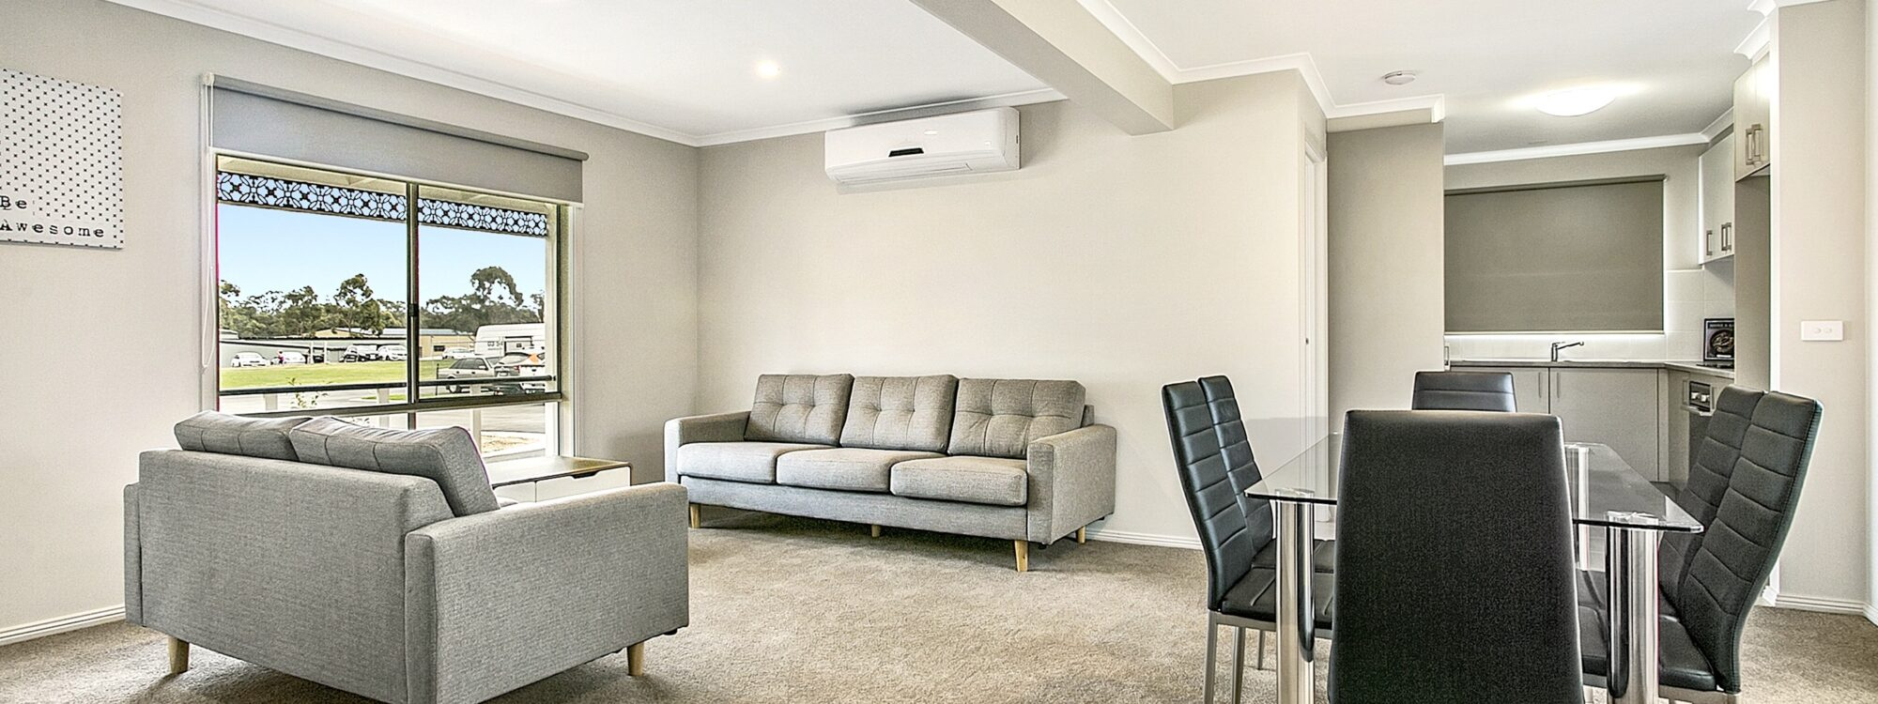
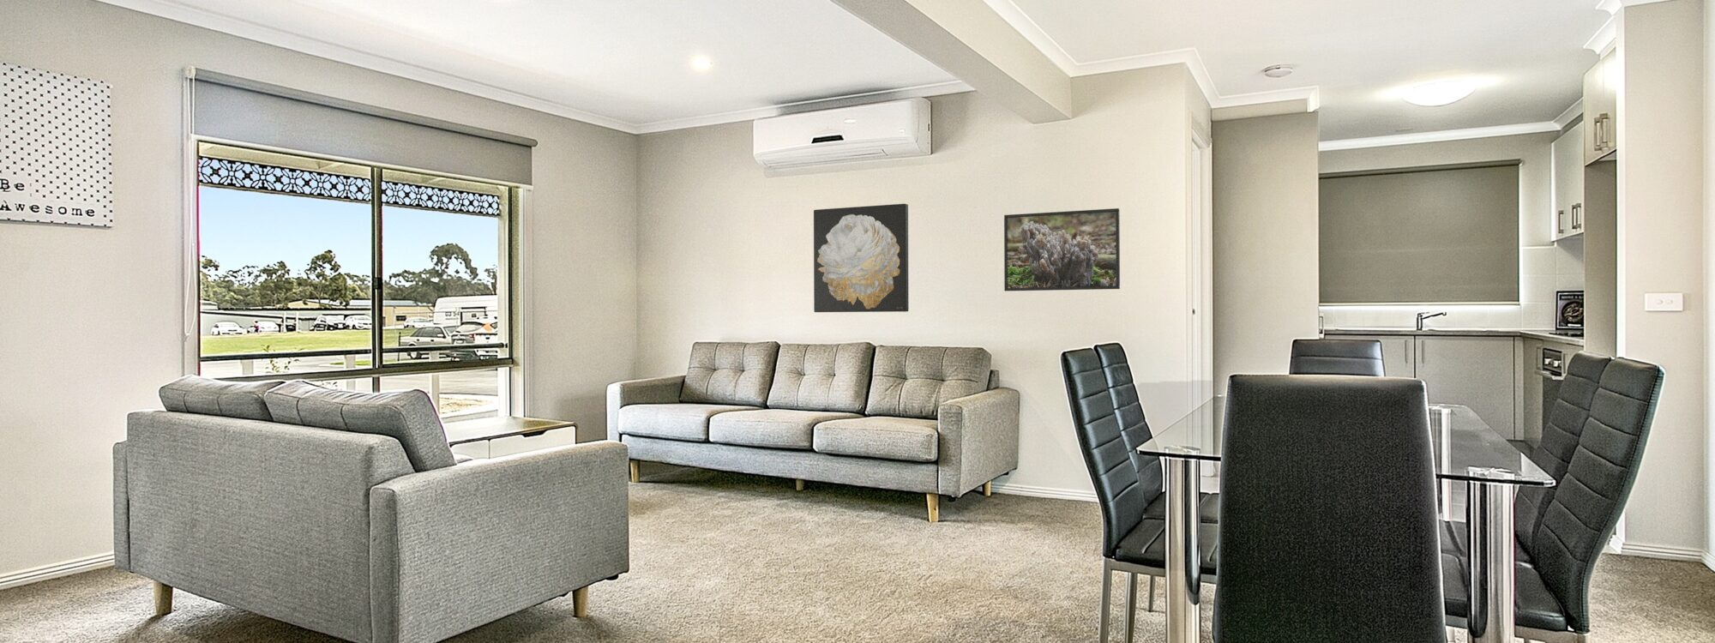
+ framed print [1003,208,1121,292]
+ wall art [813,203,910,313]
